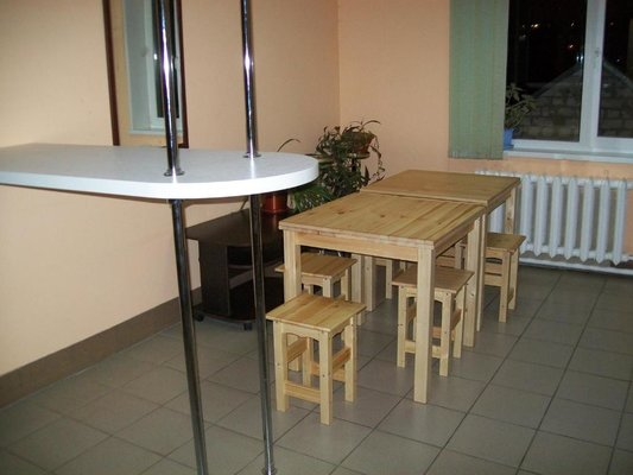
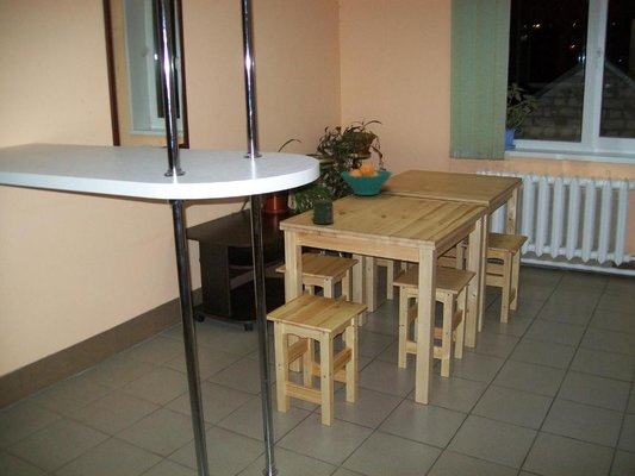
+ fruit bowl [340,163,393,196]
+ jar [312,198,335,226]
